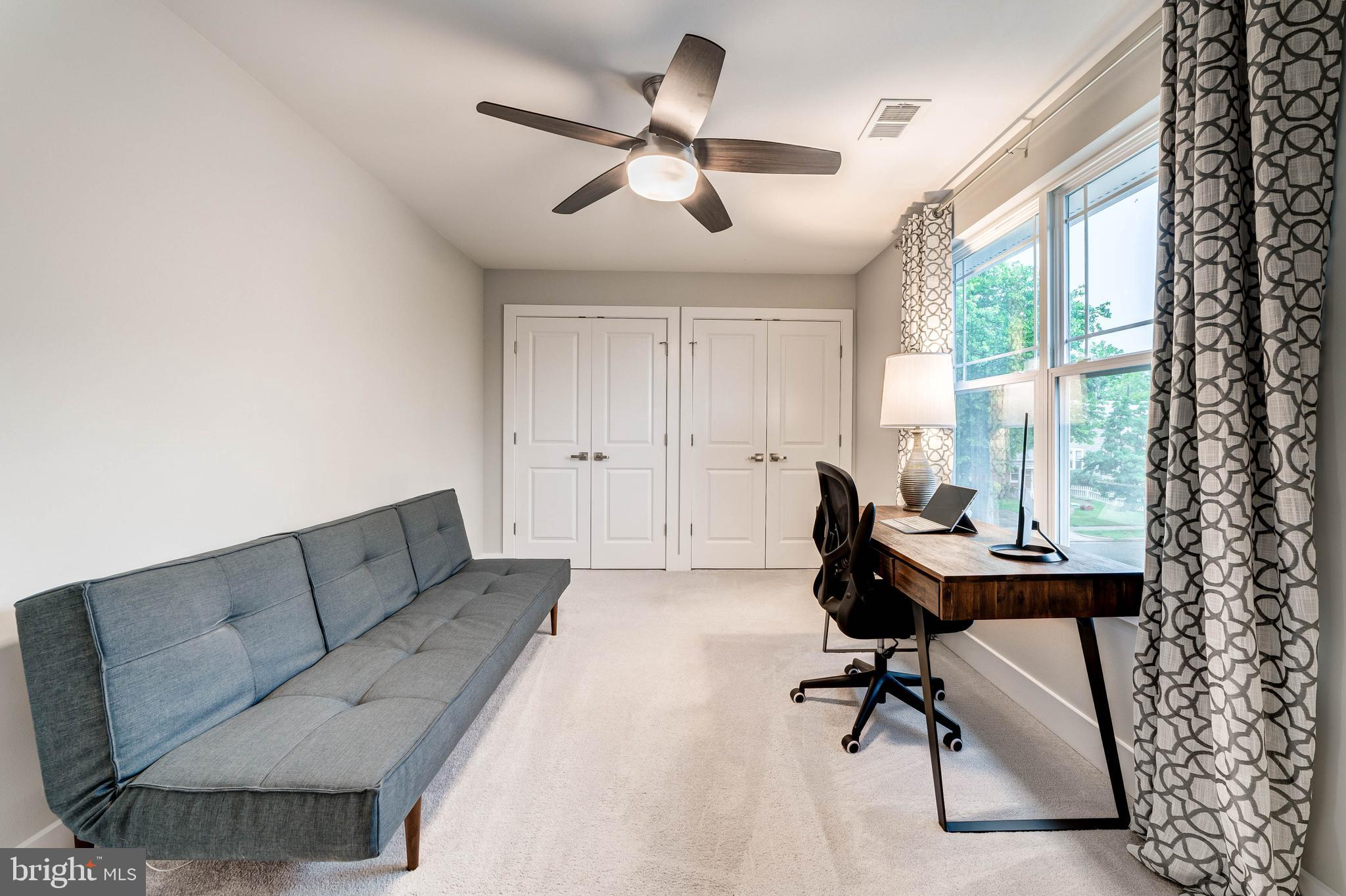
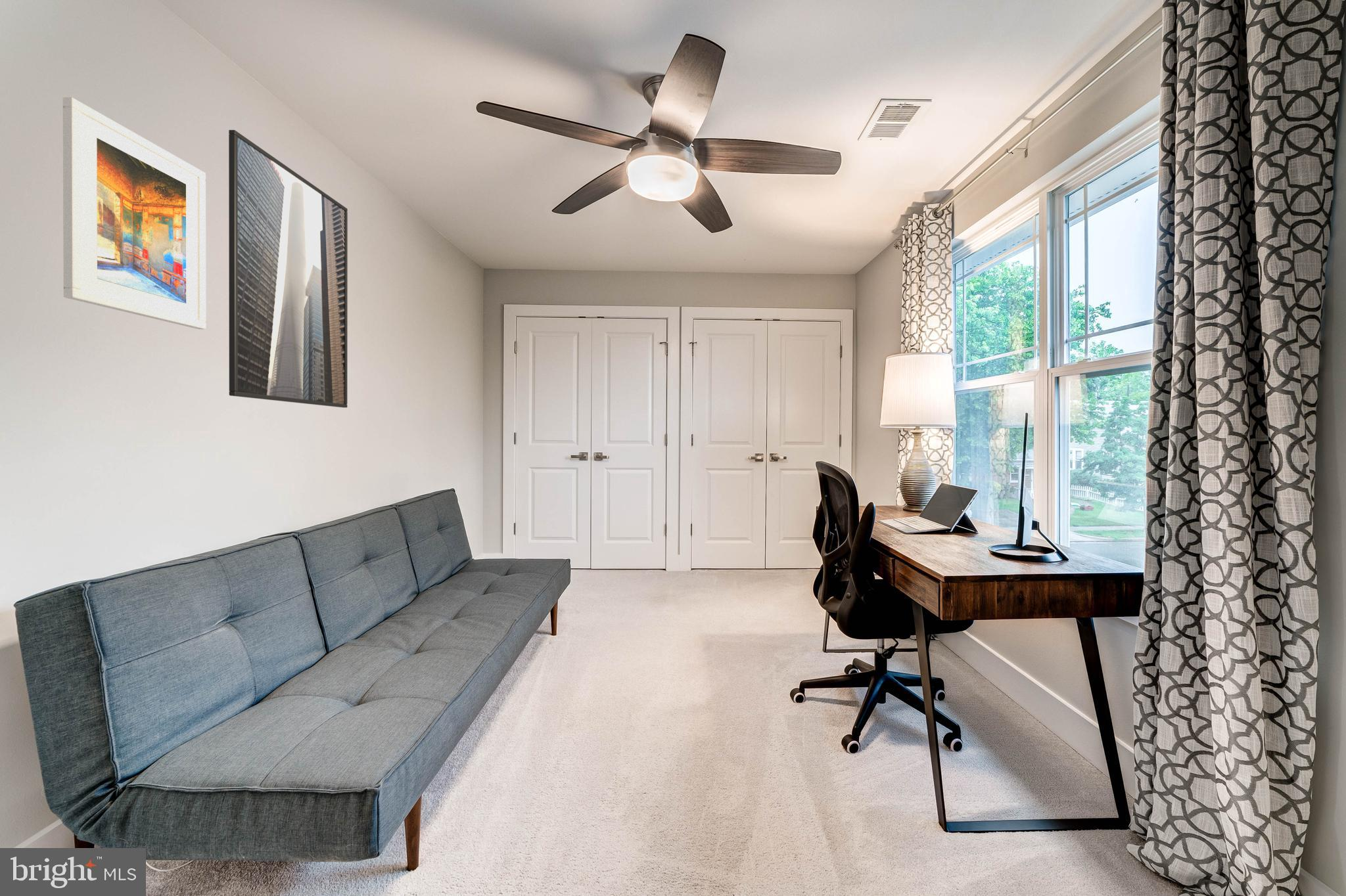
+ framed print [62,97,206,330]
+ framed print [228,129,348,409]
